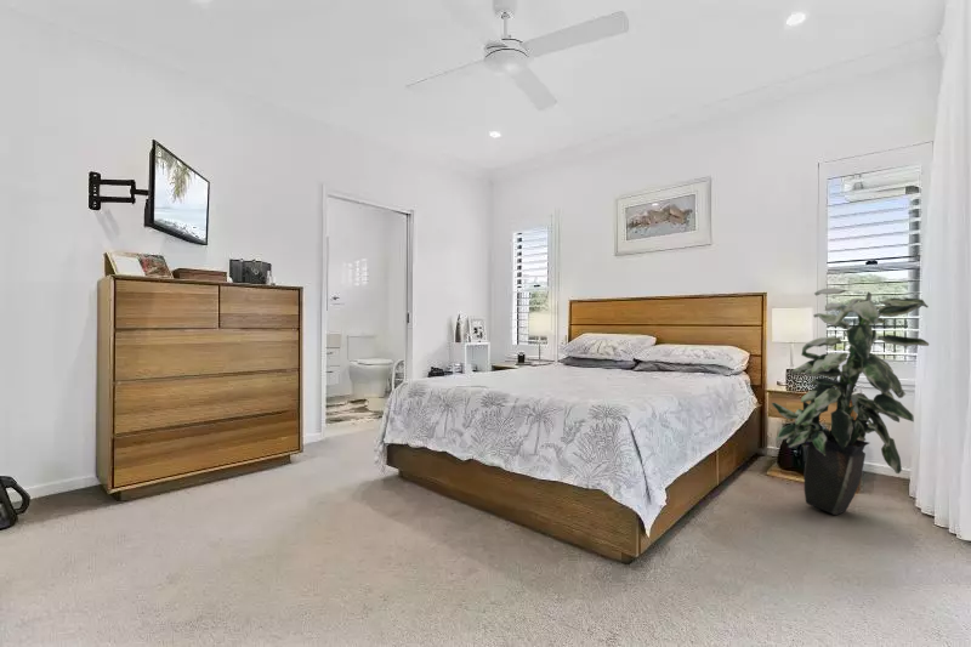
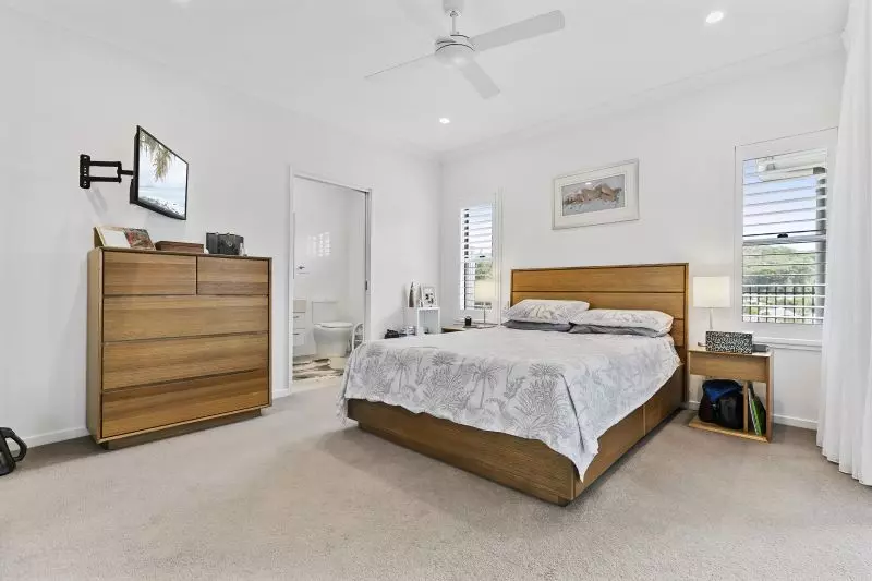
- indoor plant [771,286,930,516]
